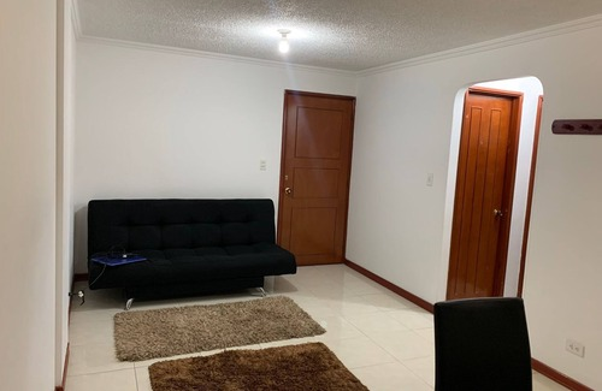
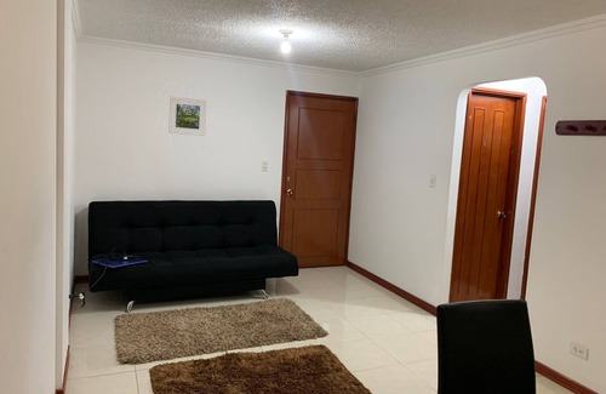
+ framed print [167,96,207,137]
